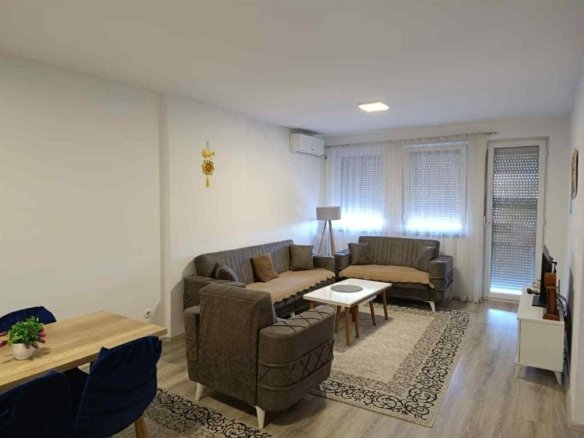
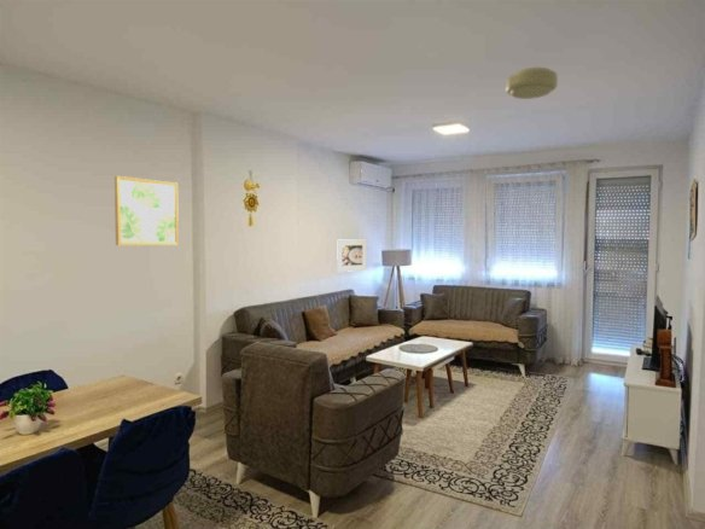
+ wall art [113,175,180,246]
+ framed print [336,239,367,273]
+ ceiling light [505,66,559,100]
